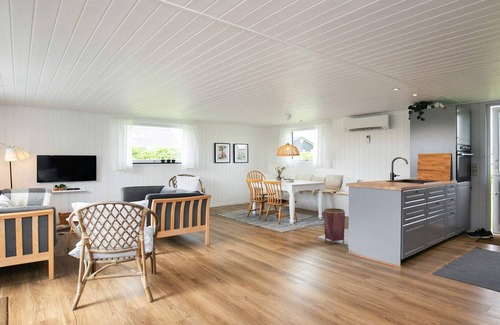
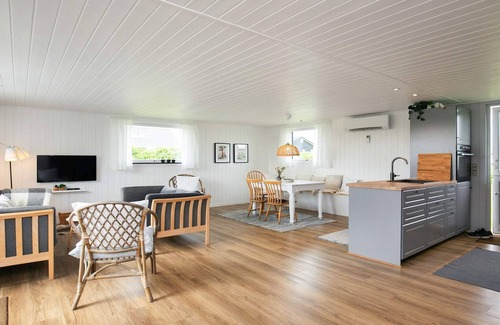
- woven basket [323,207,346,246]
